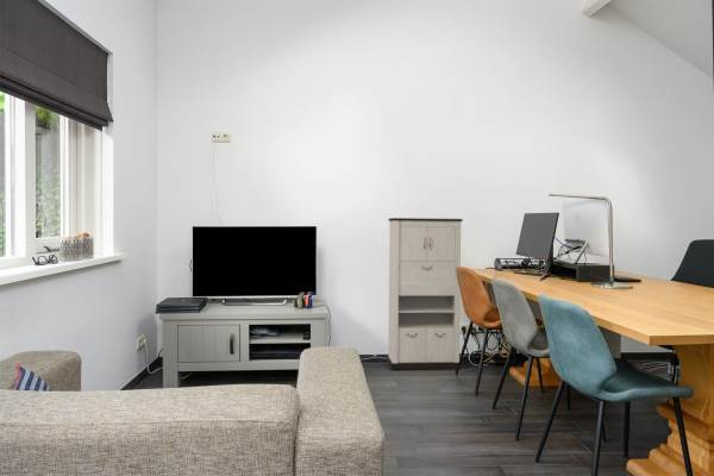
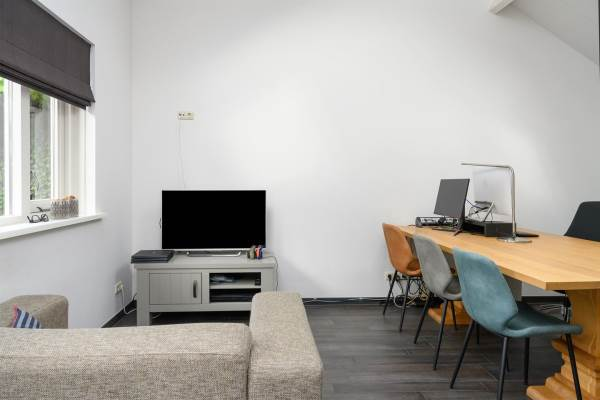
- cabinet [386,217,464,371]
